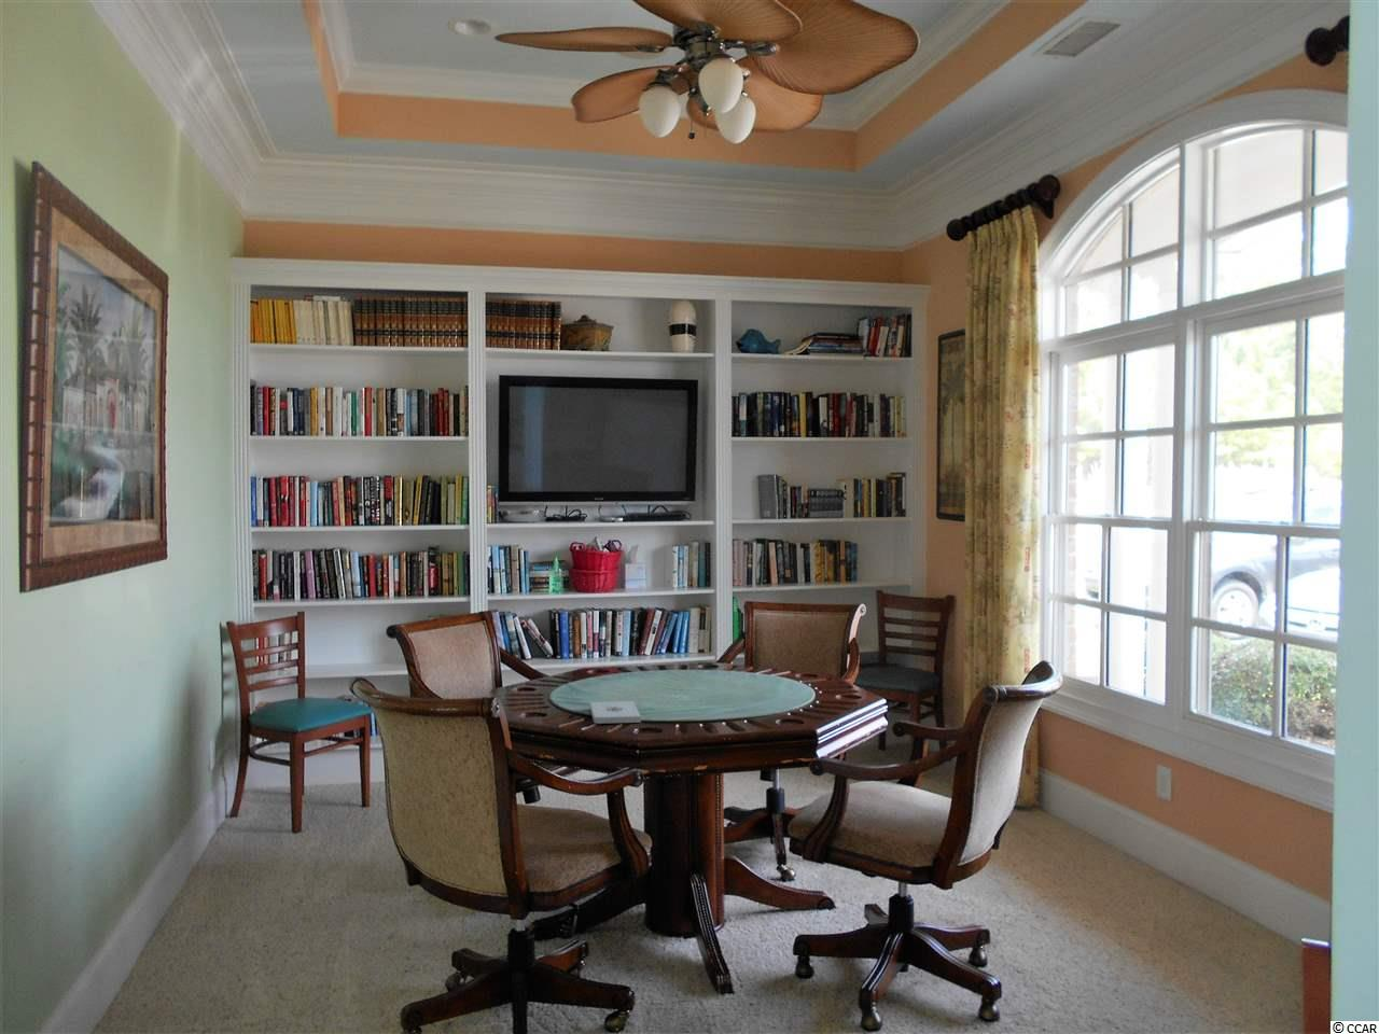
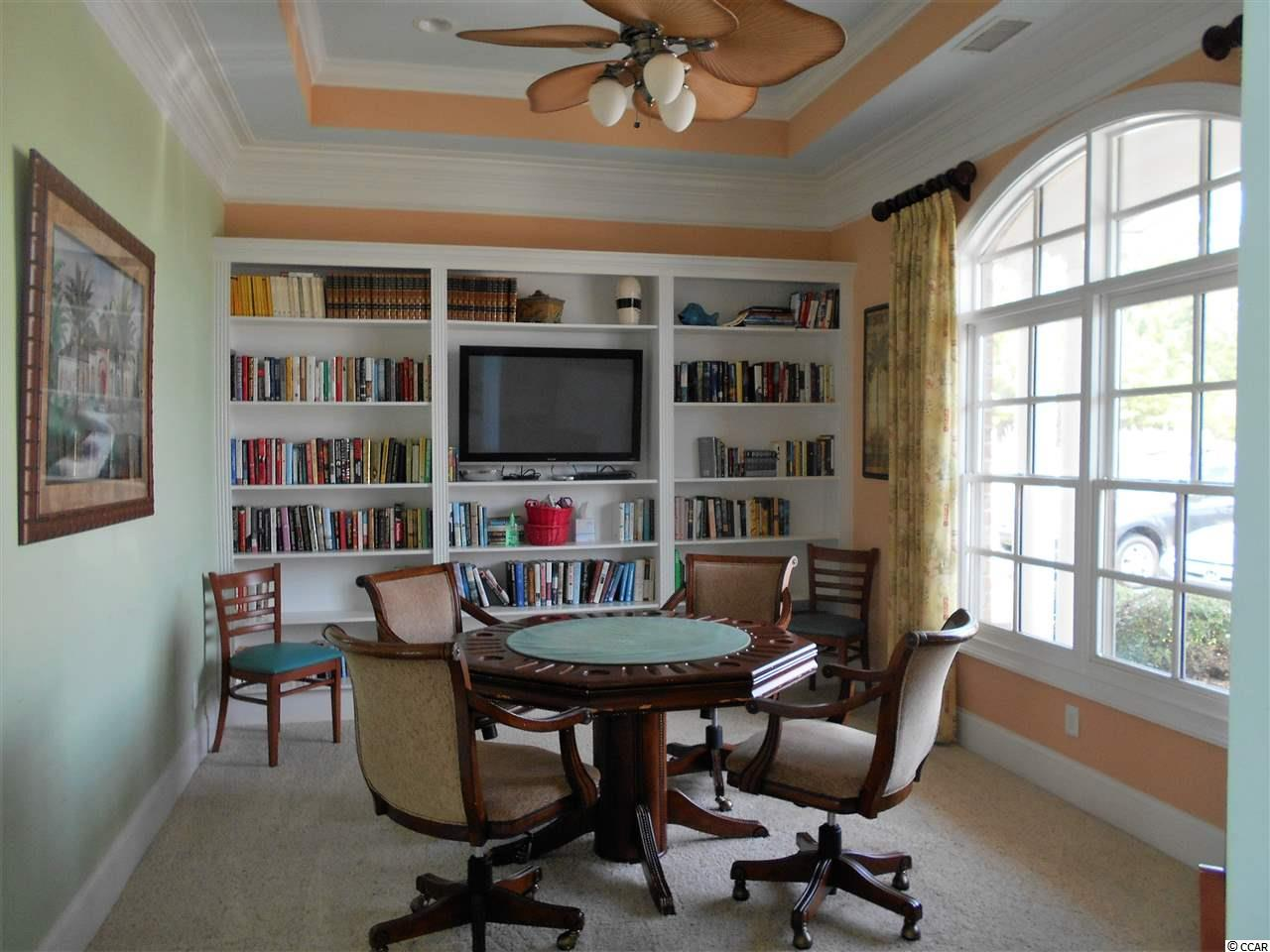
- notepad [590,701,642,724]
